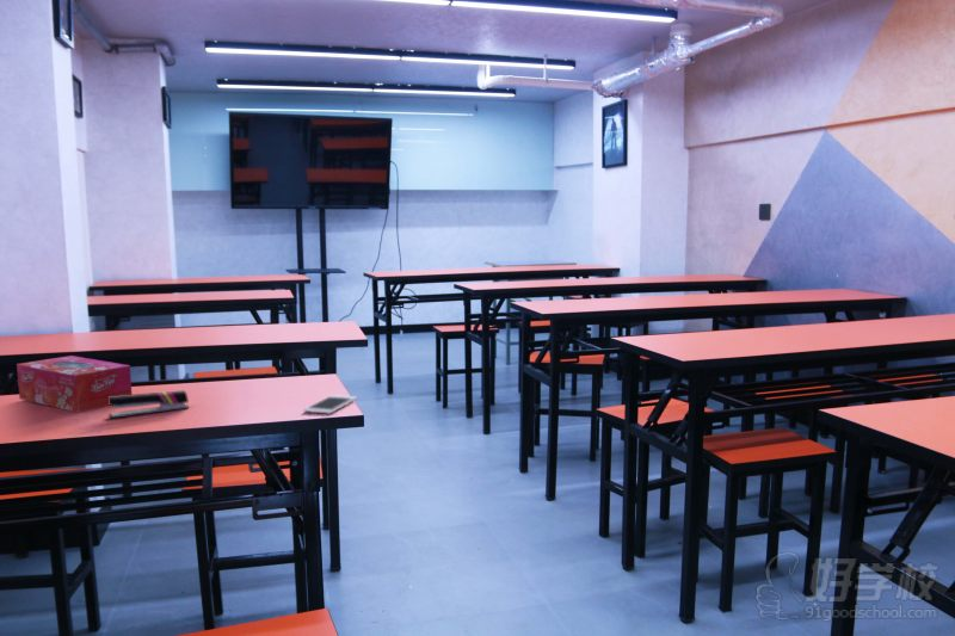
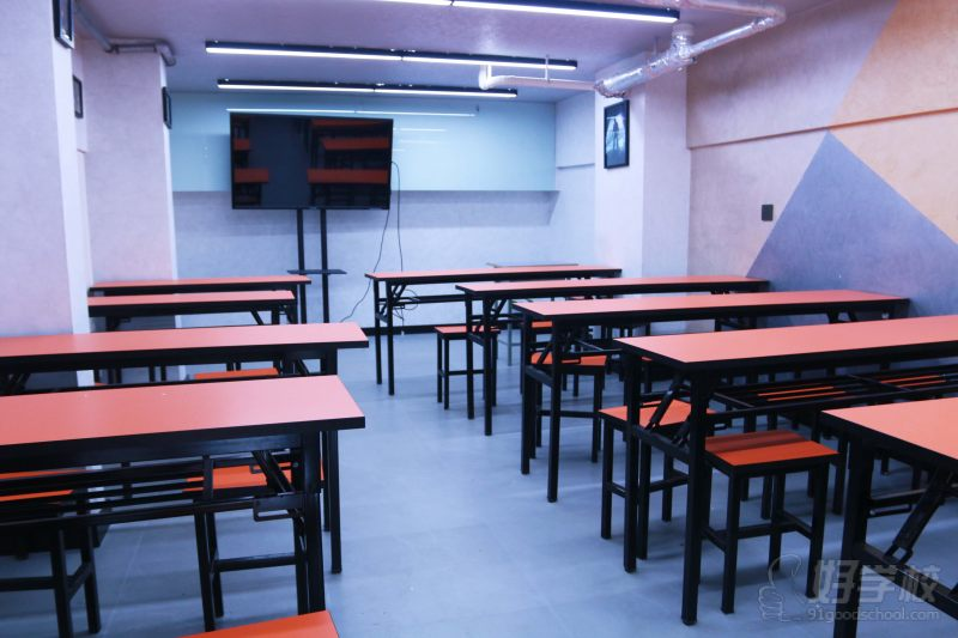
- stapler [107,389,190,420]
- cell phone [302,394,358,415]
- tissue box [16,354,133,414]
